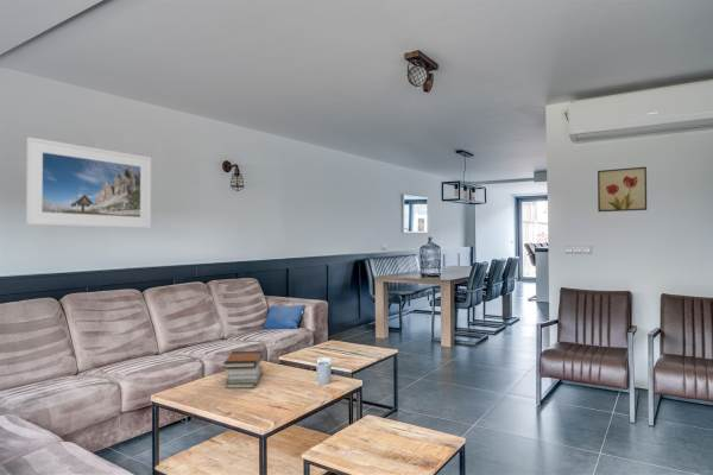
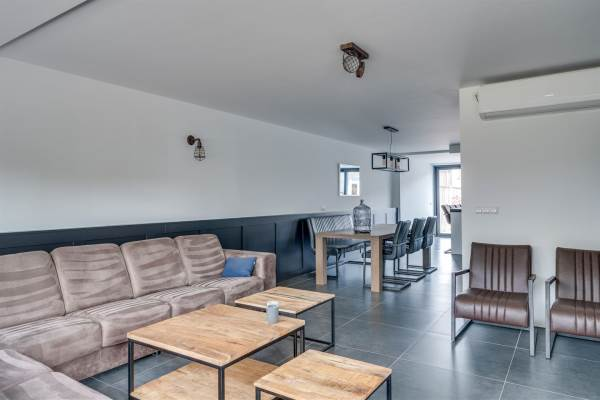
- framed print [25,137,152,229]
- book stack [222,349,265,390]
- wall art [597,166,648,213]
